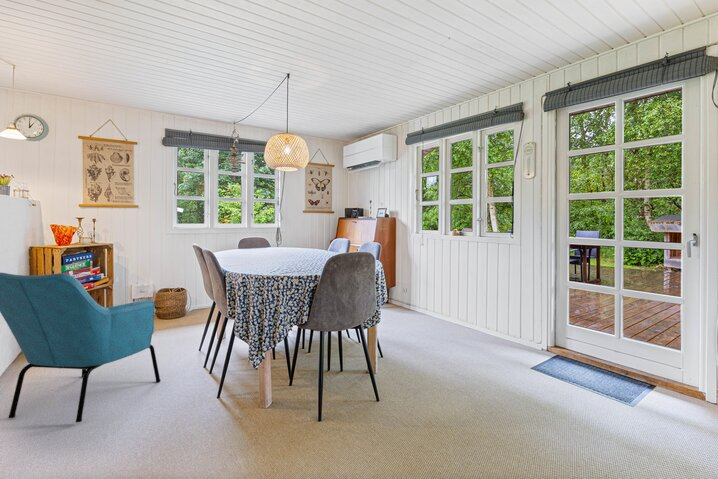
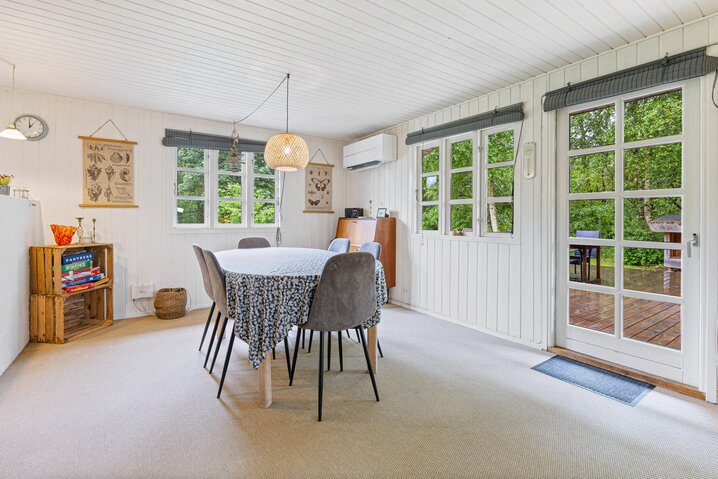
- armchair [0,272,161,423]
